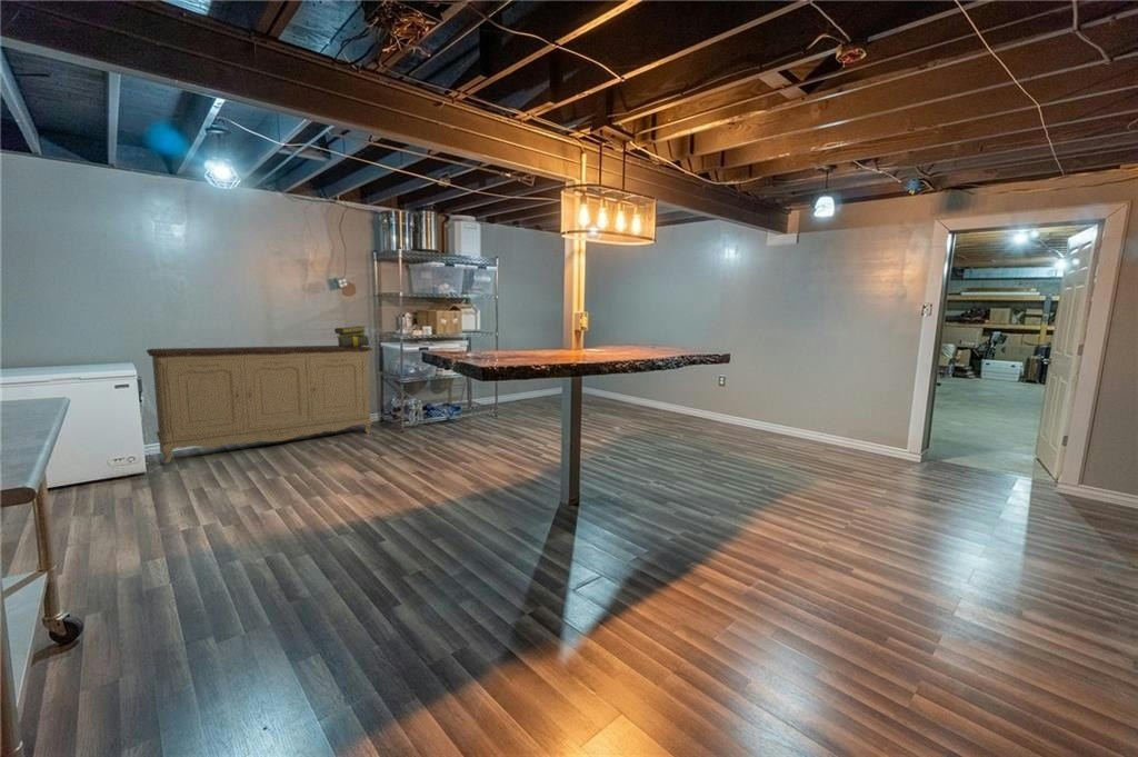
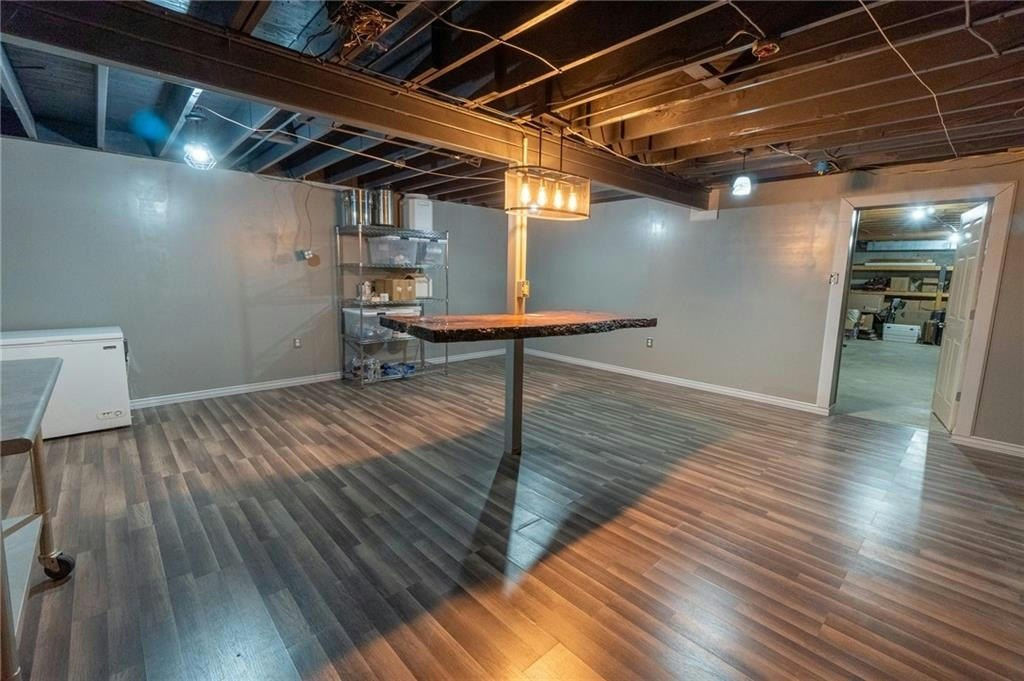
- stack of books [333,325,370,347]
- sideboard [146,345,373,465]
